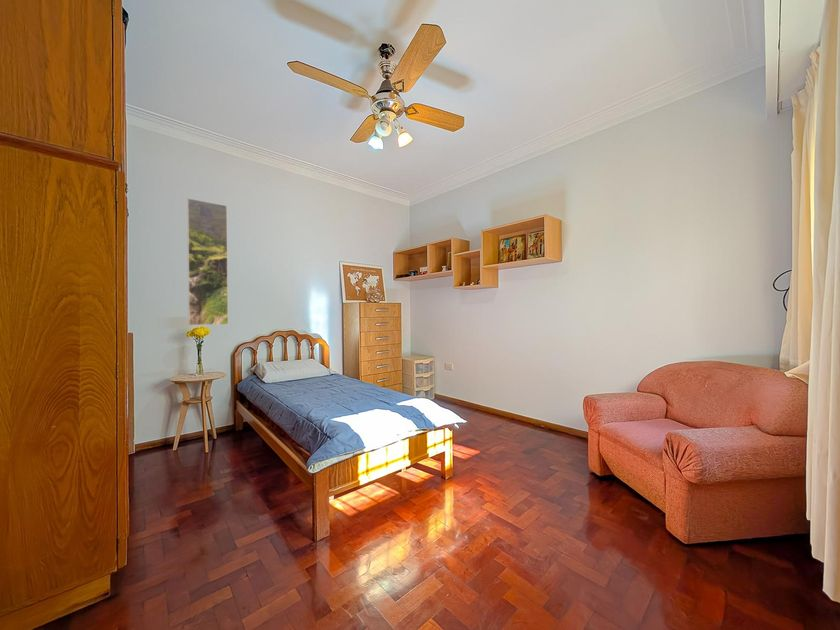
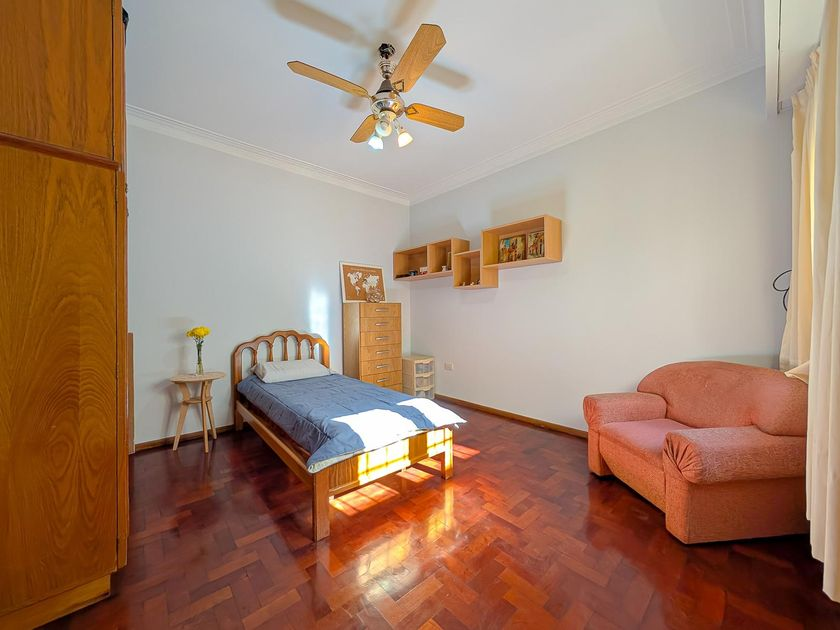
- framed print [186,197,229,326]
